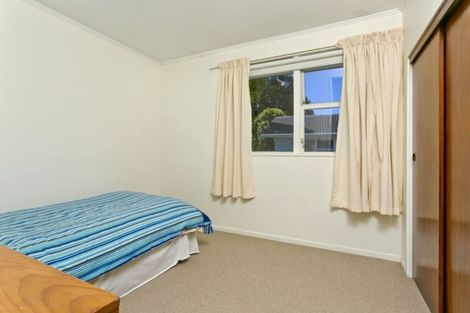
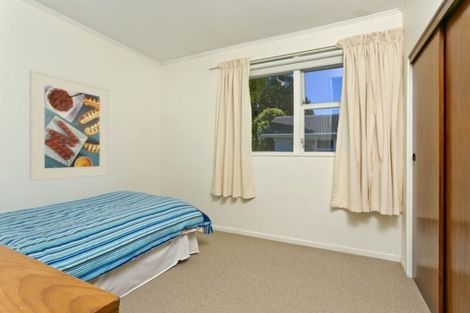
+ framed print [29,68,110,182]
